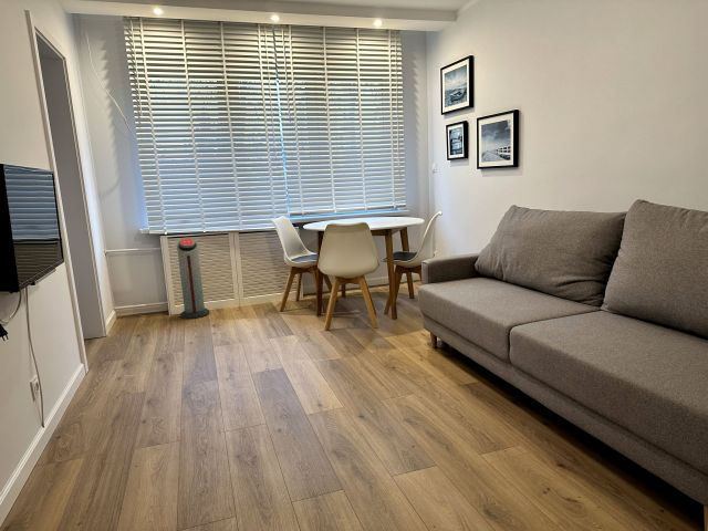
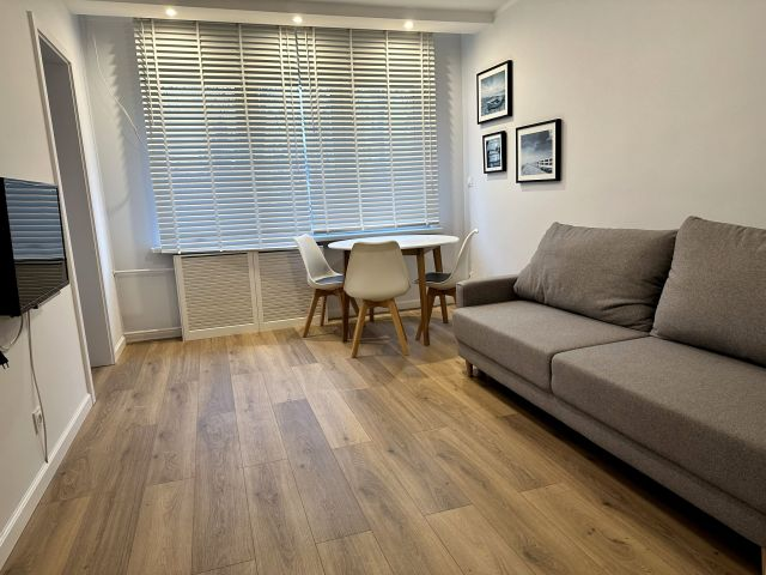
- air purifier [176,237,210,320]
